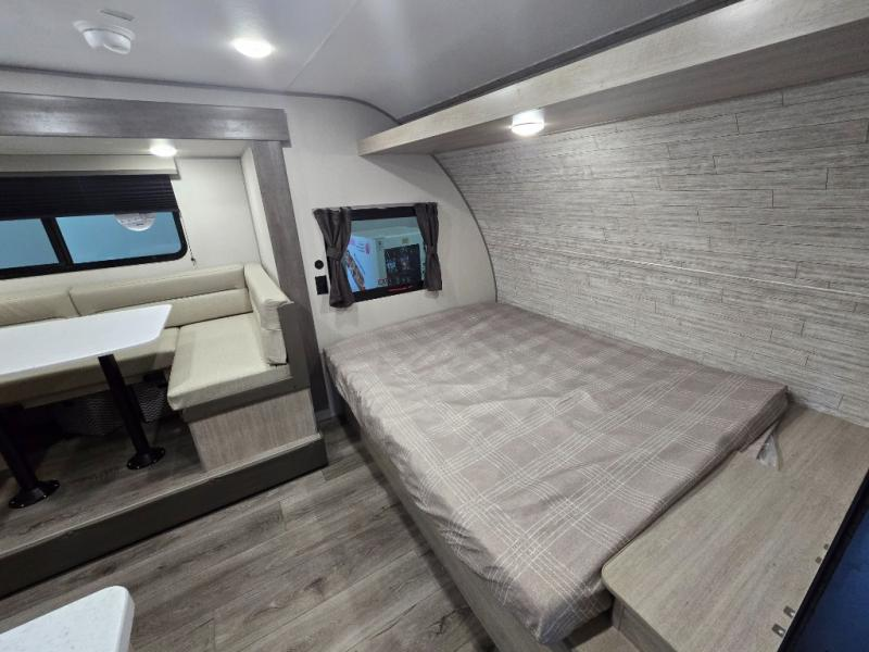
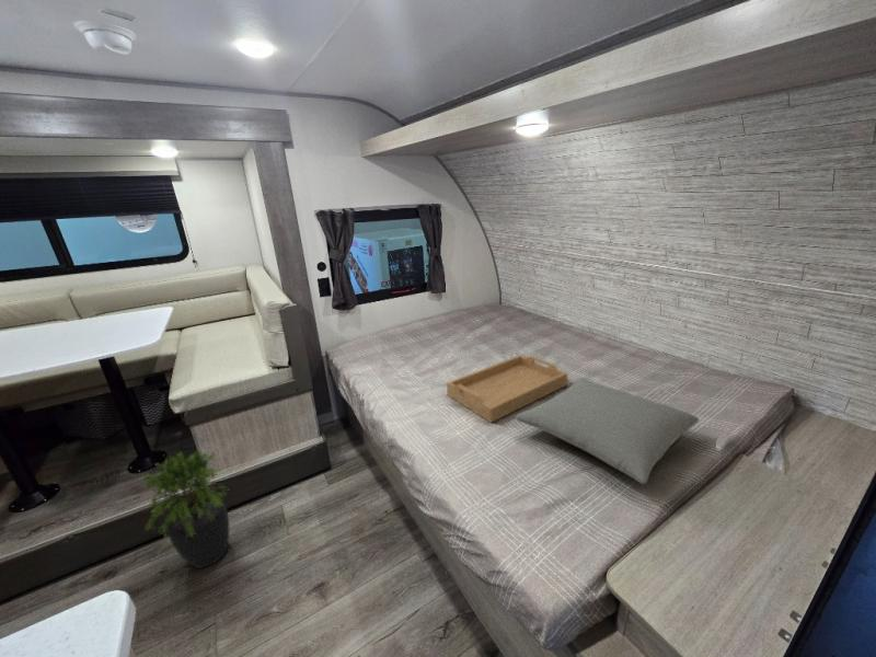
+ pillow [514,377,700,485]
+ serving tray [446,354,568,424]
+ potted plant [140,449,230,569]
